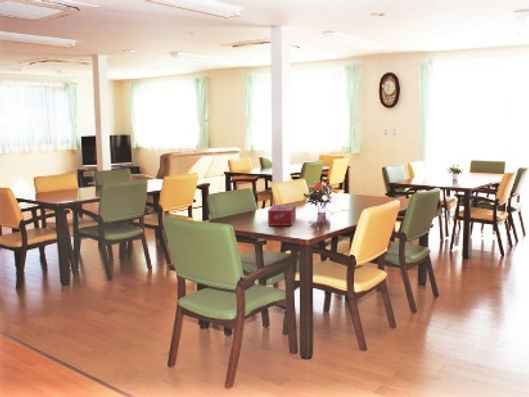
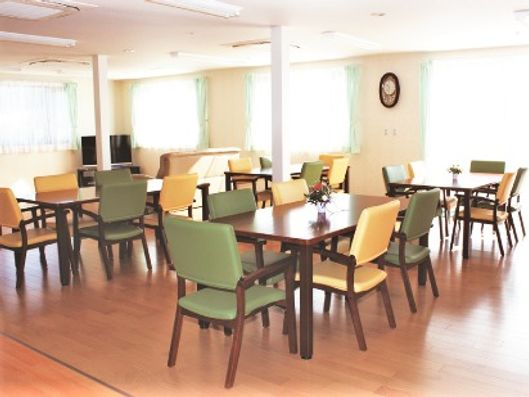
- tissue box [267,204,297,227]
